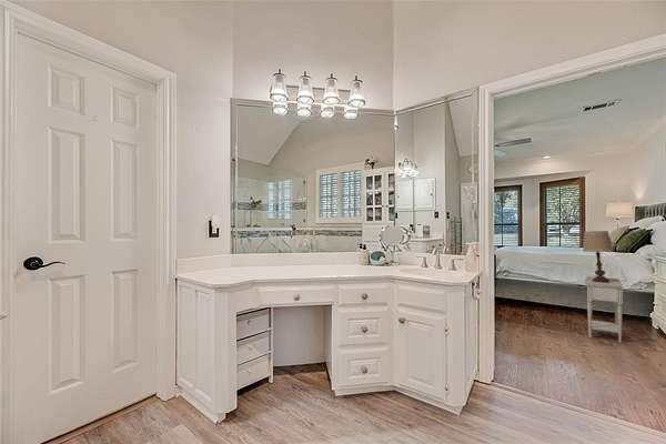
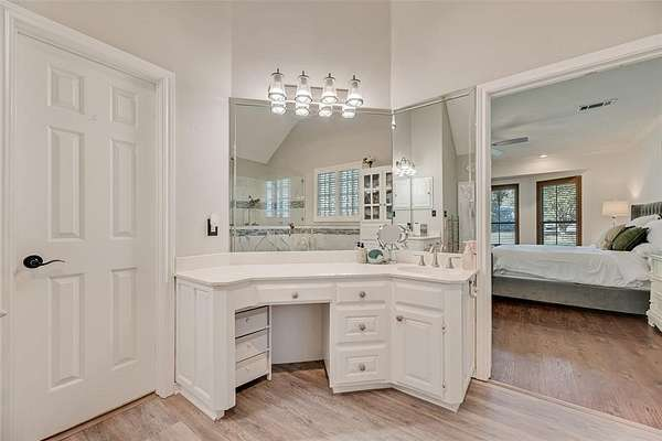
- table lamp [582,230,615,282]
- nightstand [584,275,624,343]
